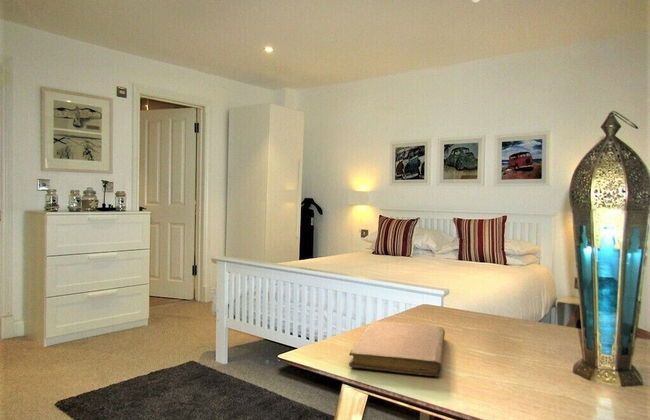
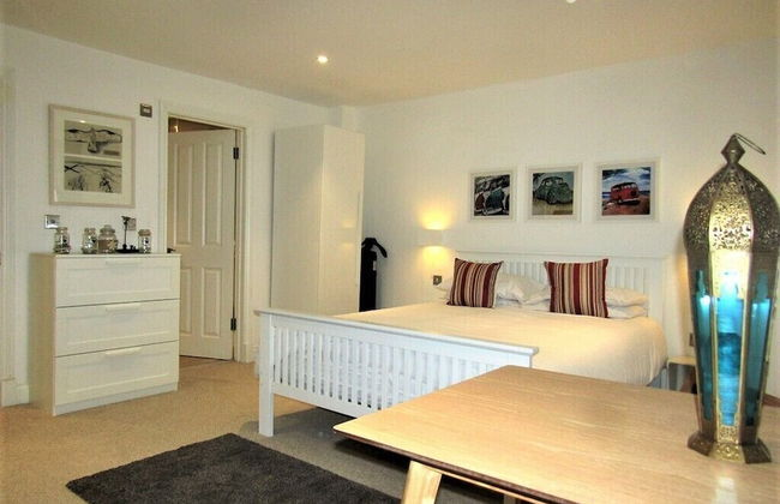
- notebook [348,320,446,377]
